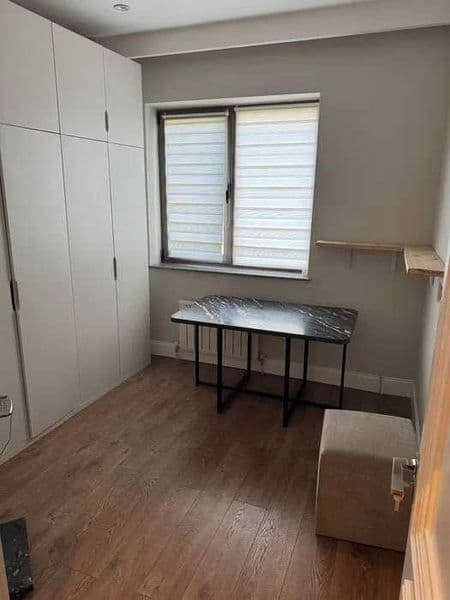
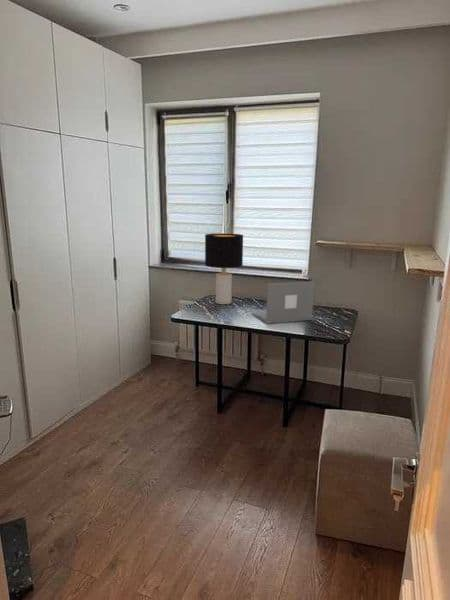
+ desk lamp [204,232,244,305]
+ laptop [251,281,315,325]
